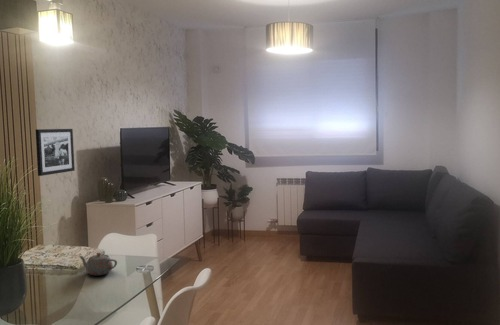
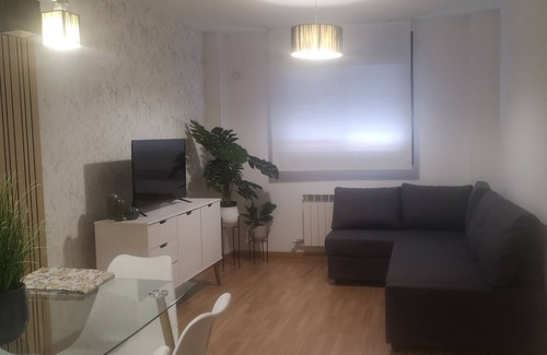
- picture frame [35,128,76,177]
- teapot [78,252,118,276]
